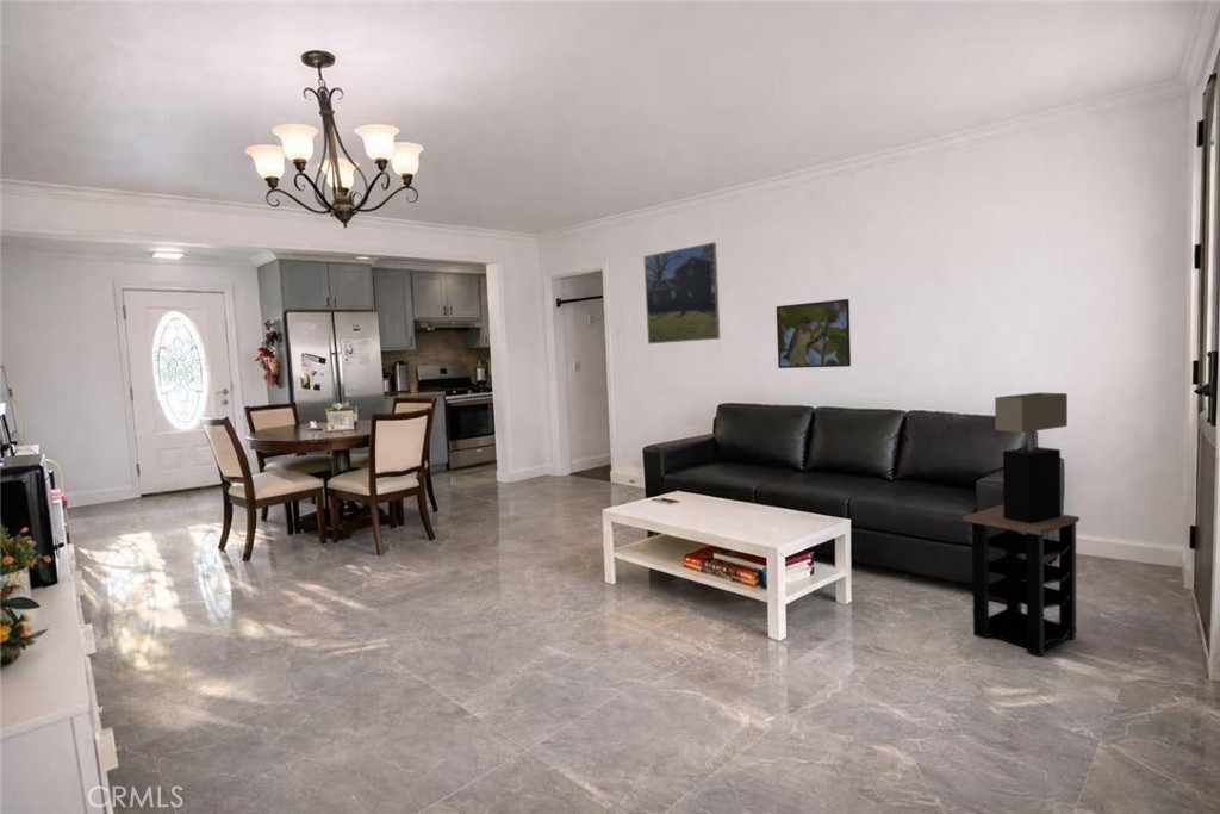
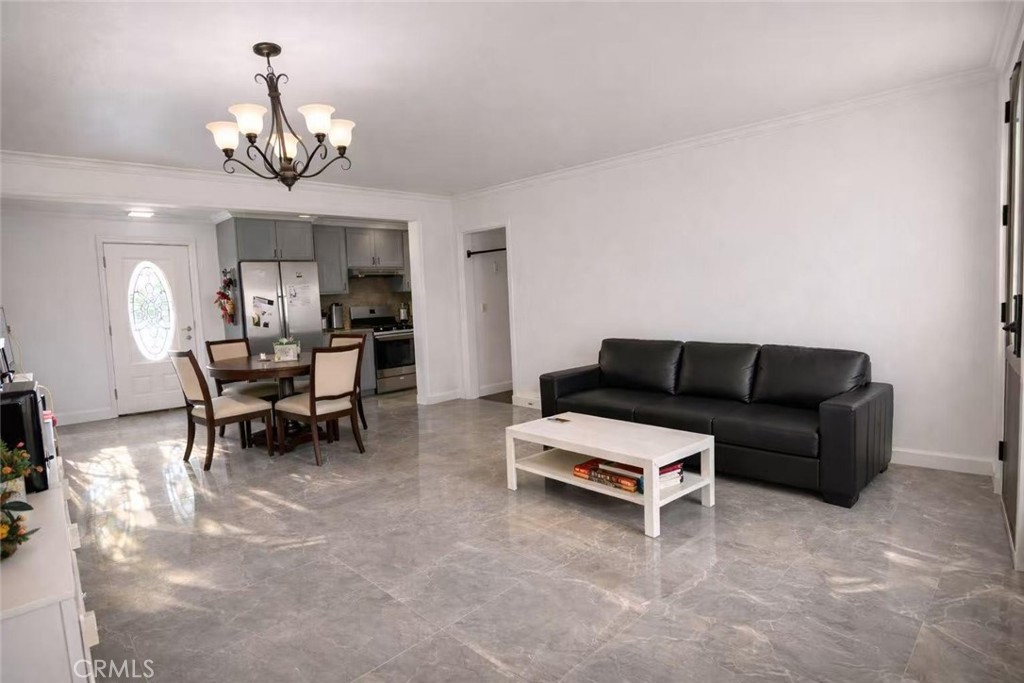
- side table [961,504,1081,658]
- table lamp [994,391,1069,523]
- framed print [776,298,852,369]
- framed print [643,241,721,344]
